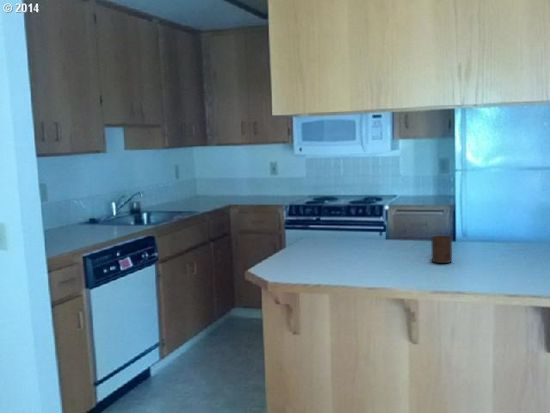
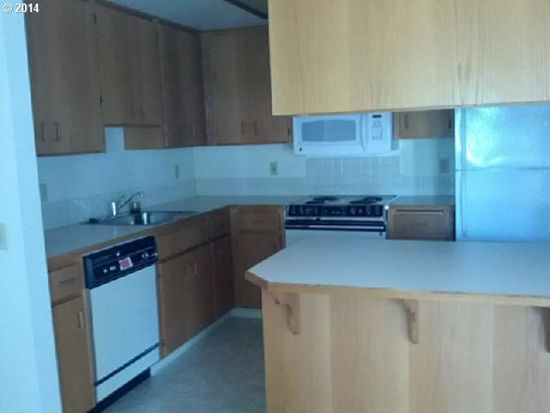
- cup [431,234,453,264]
